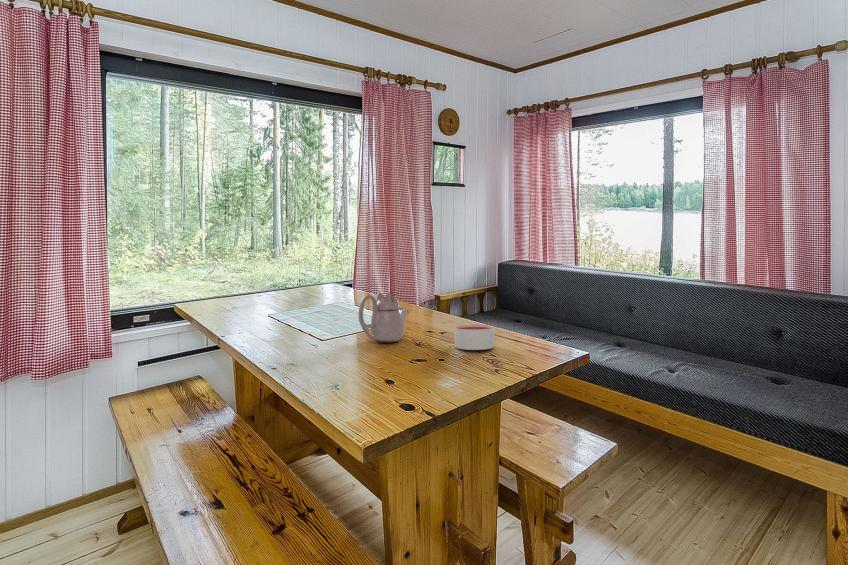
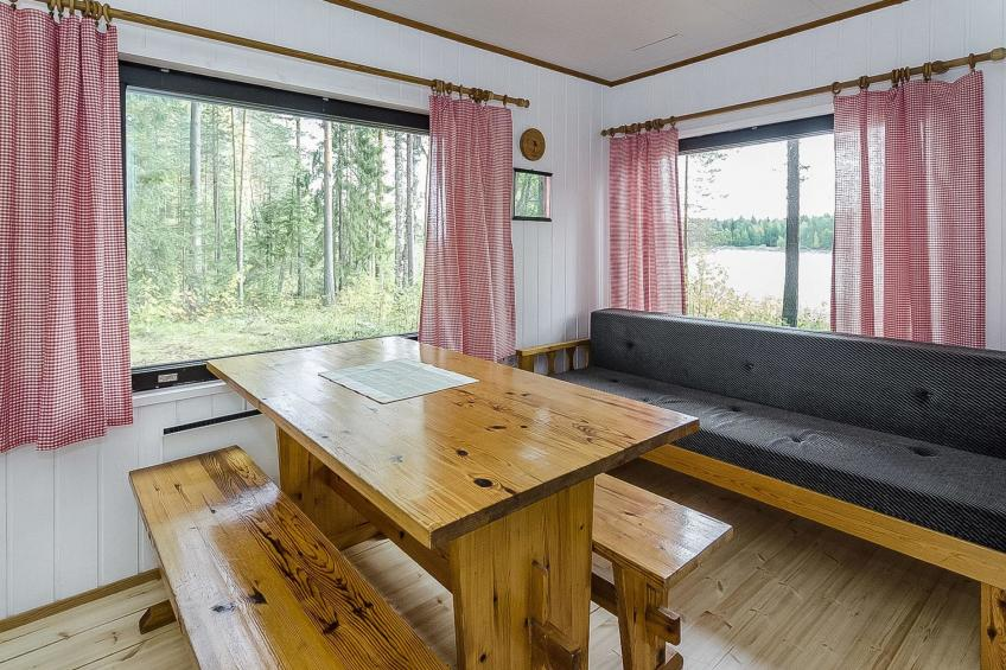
- teapot [358,291,410,343]
- candle [454,324,495,351]
